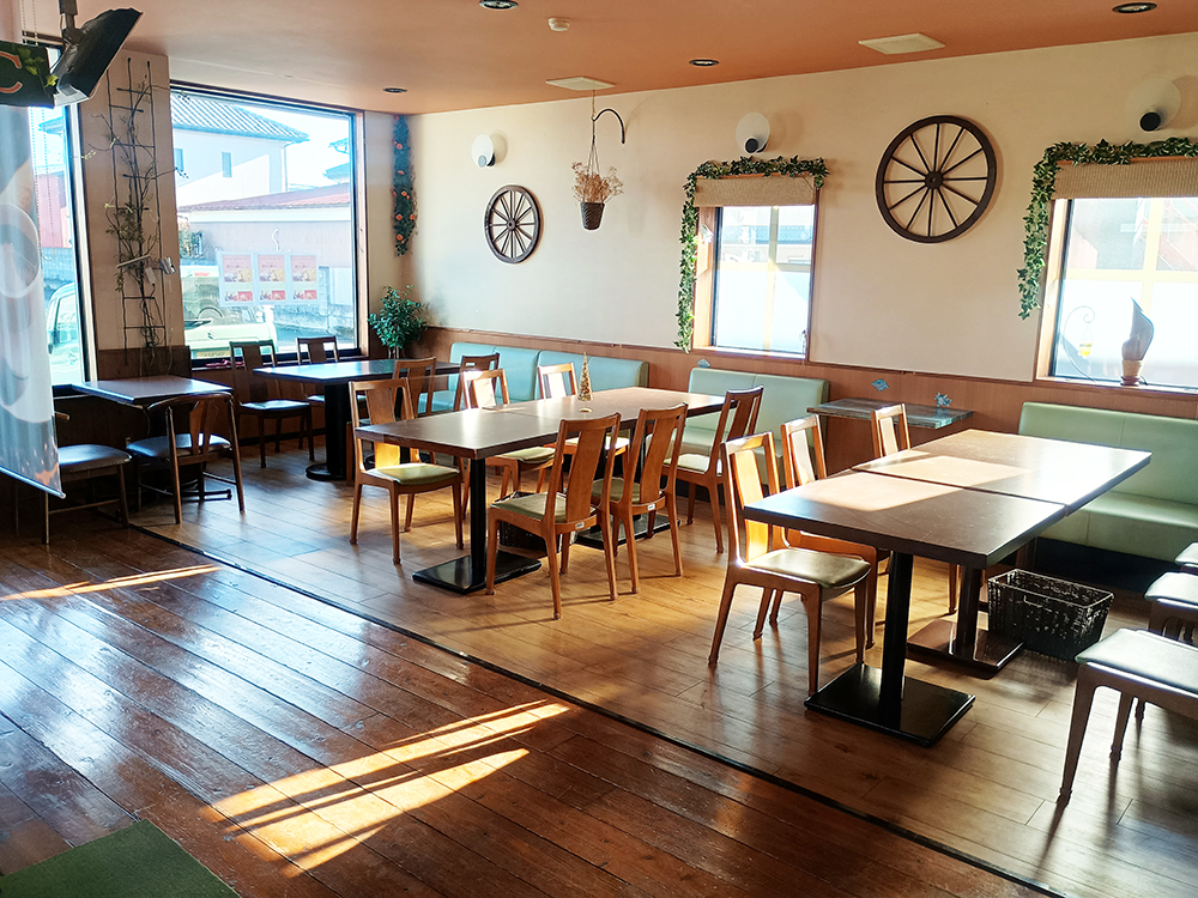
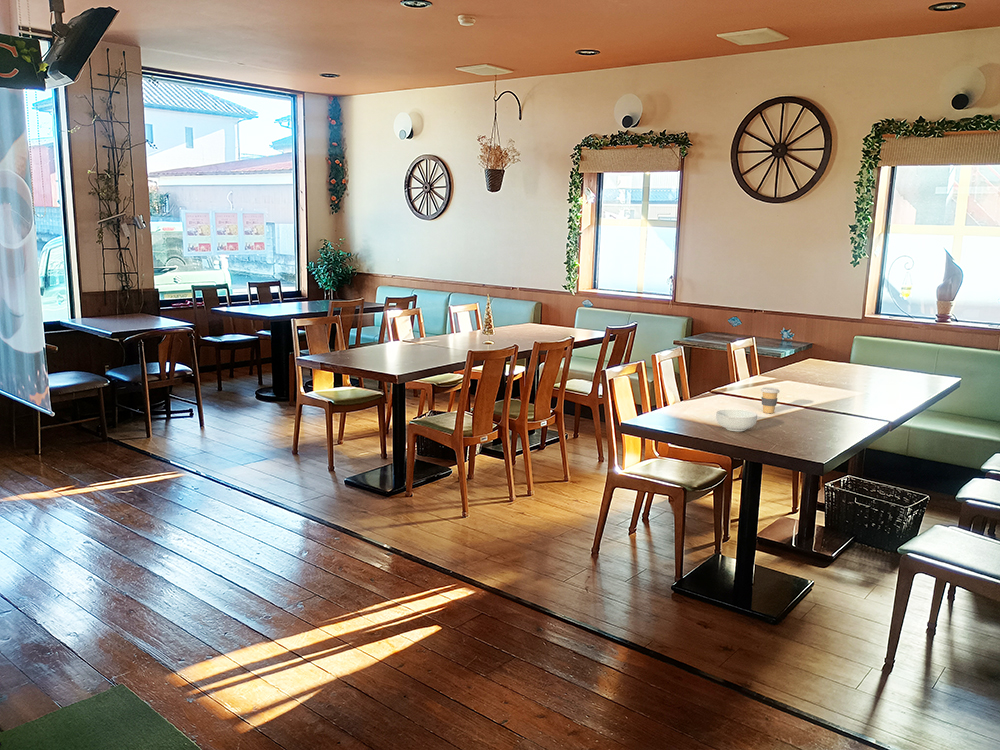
+ coffee cup [760,387,781,414]
+ cereal bowl [715,409,758,432]
